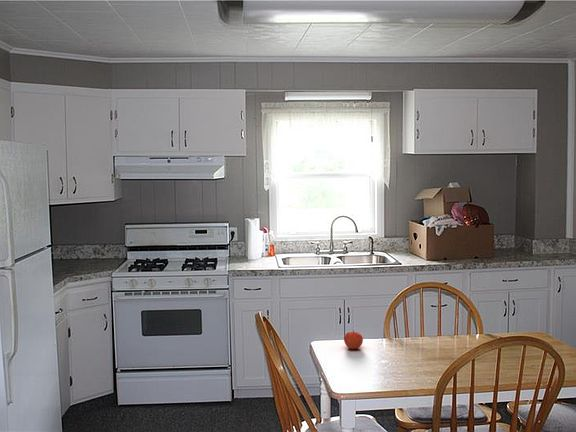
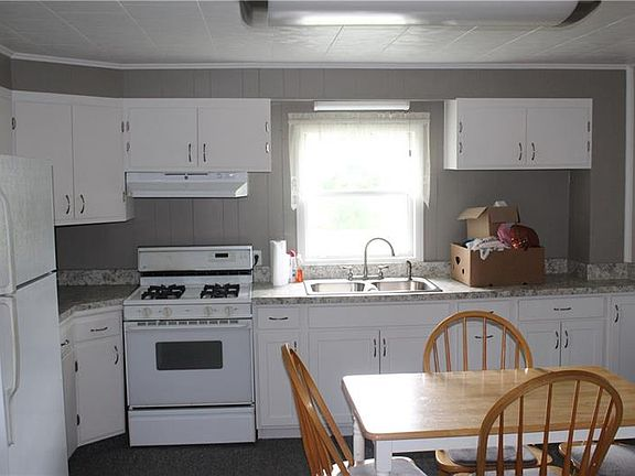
- apple [343,329,364,350]
